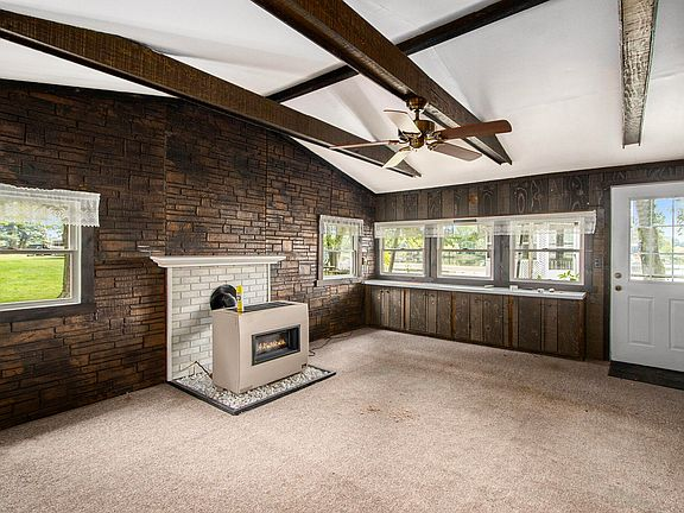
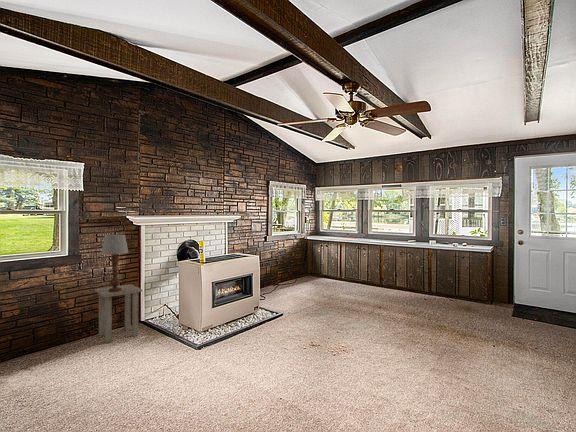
+ side table [94,283,143,344]
+ table lamp [100,233,130,292]
